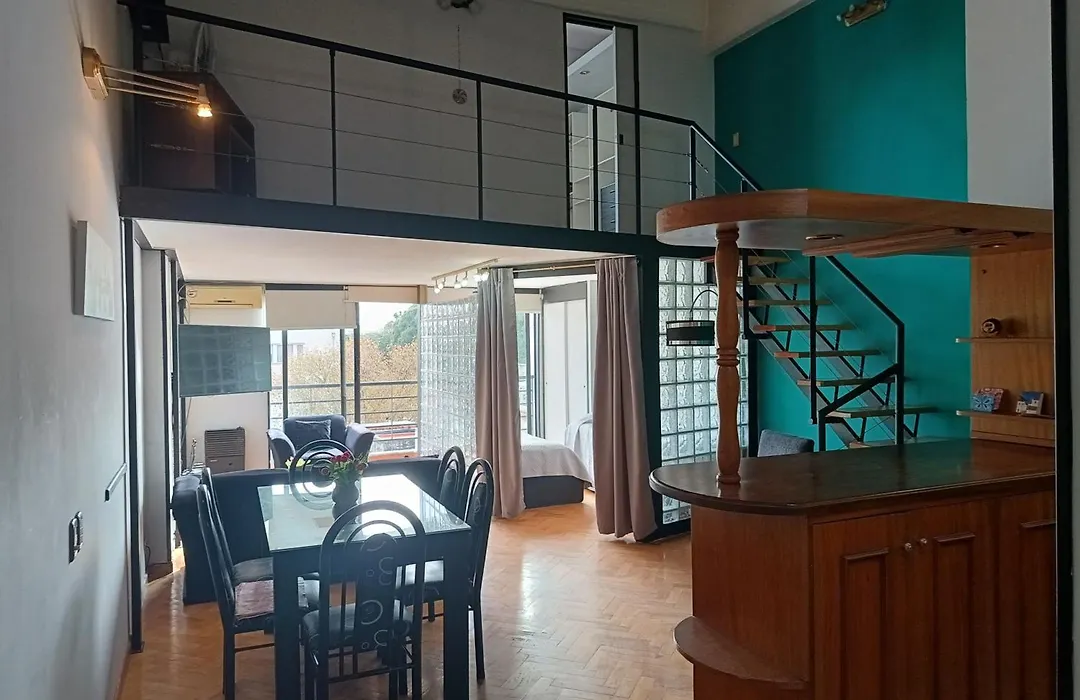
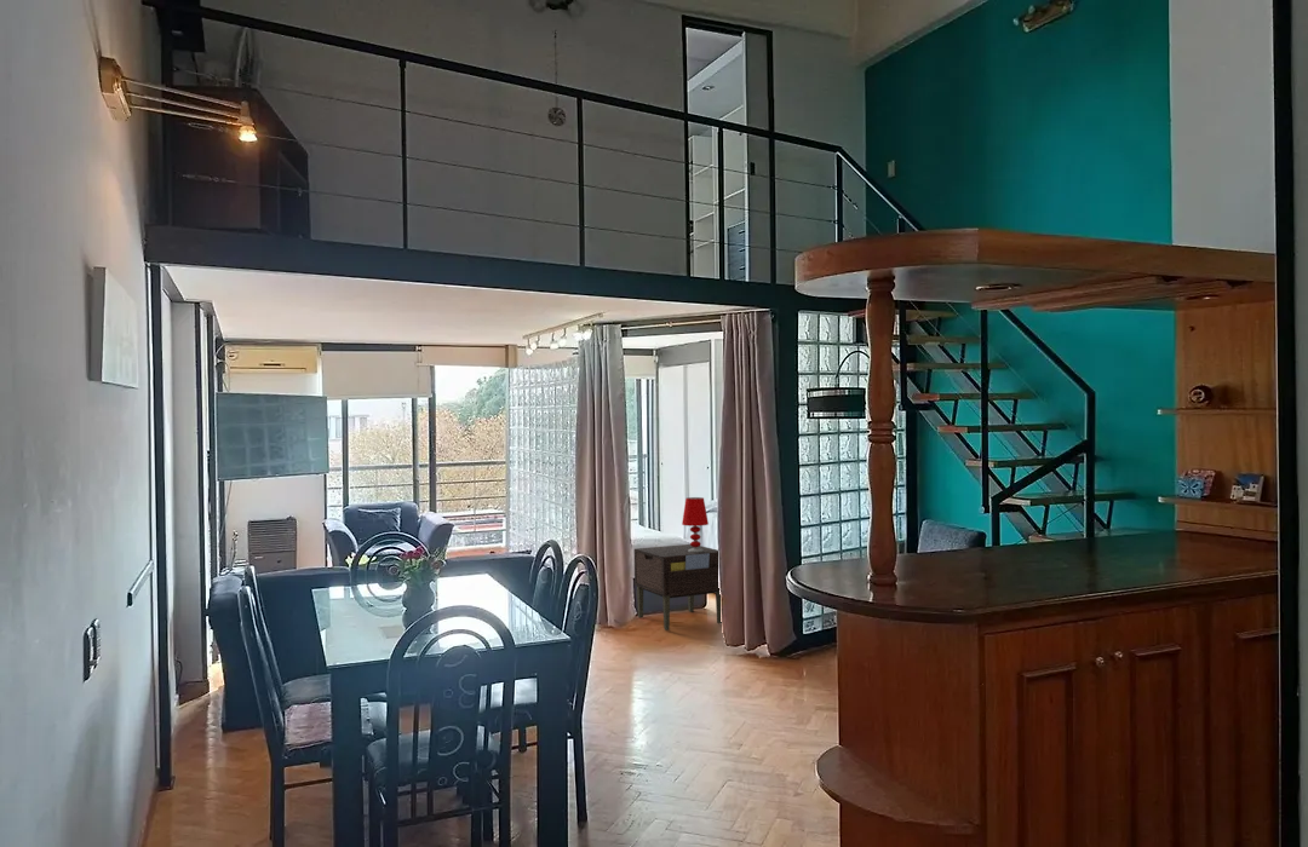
+ table lamp [681,496,710,552]
+ nightstand [633,543,723,632]
